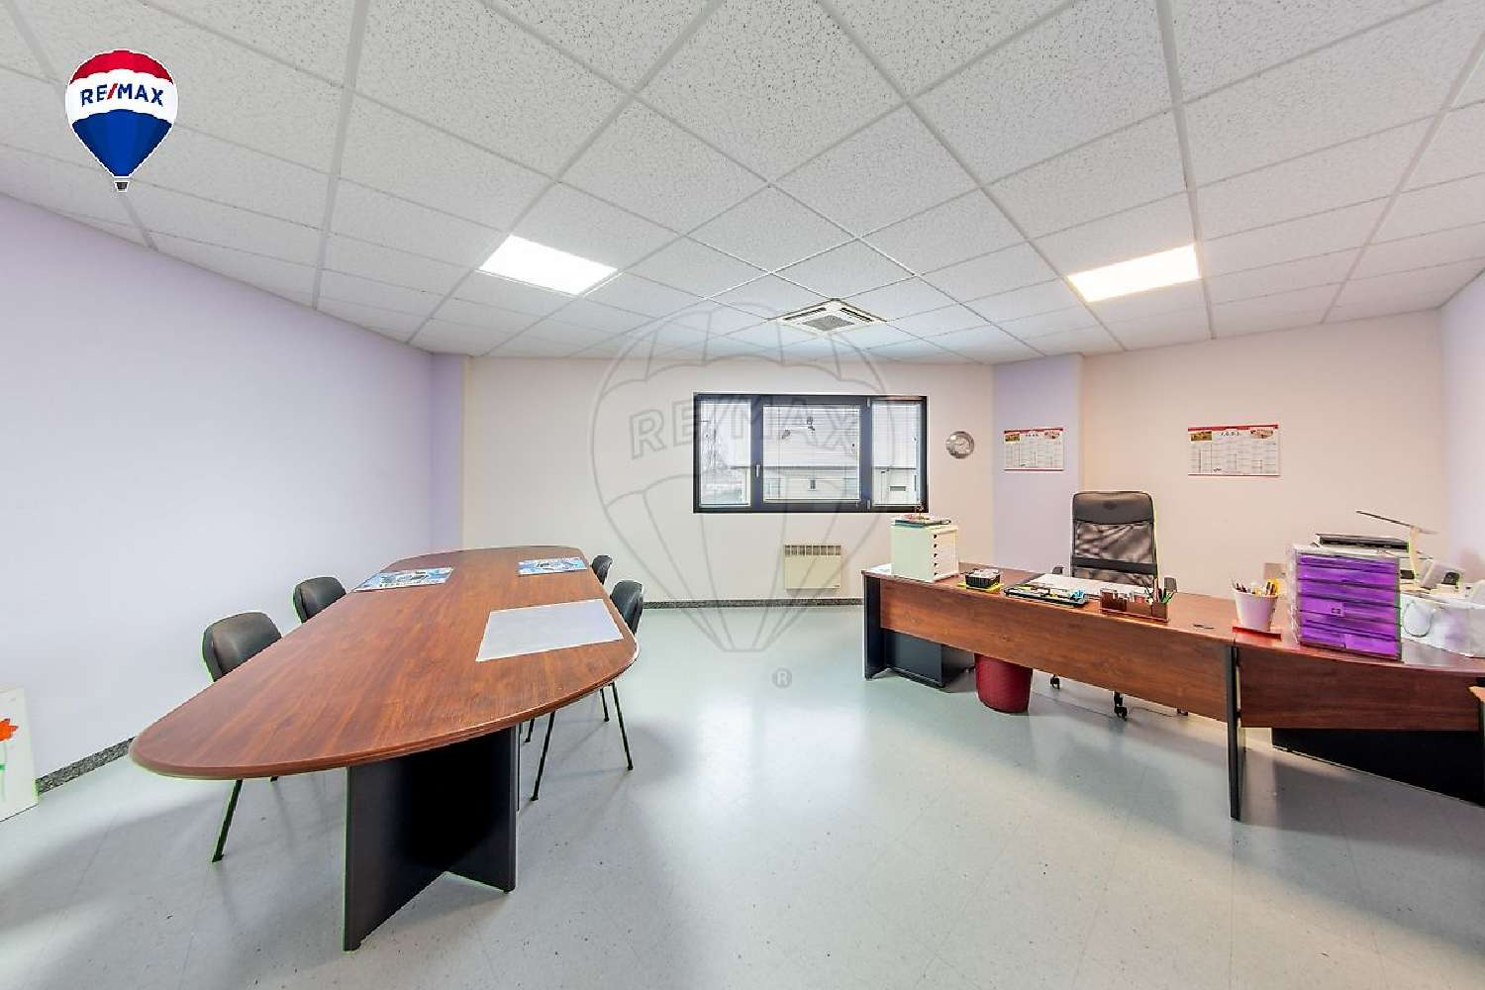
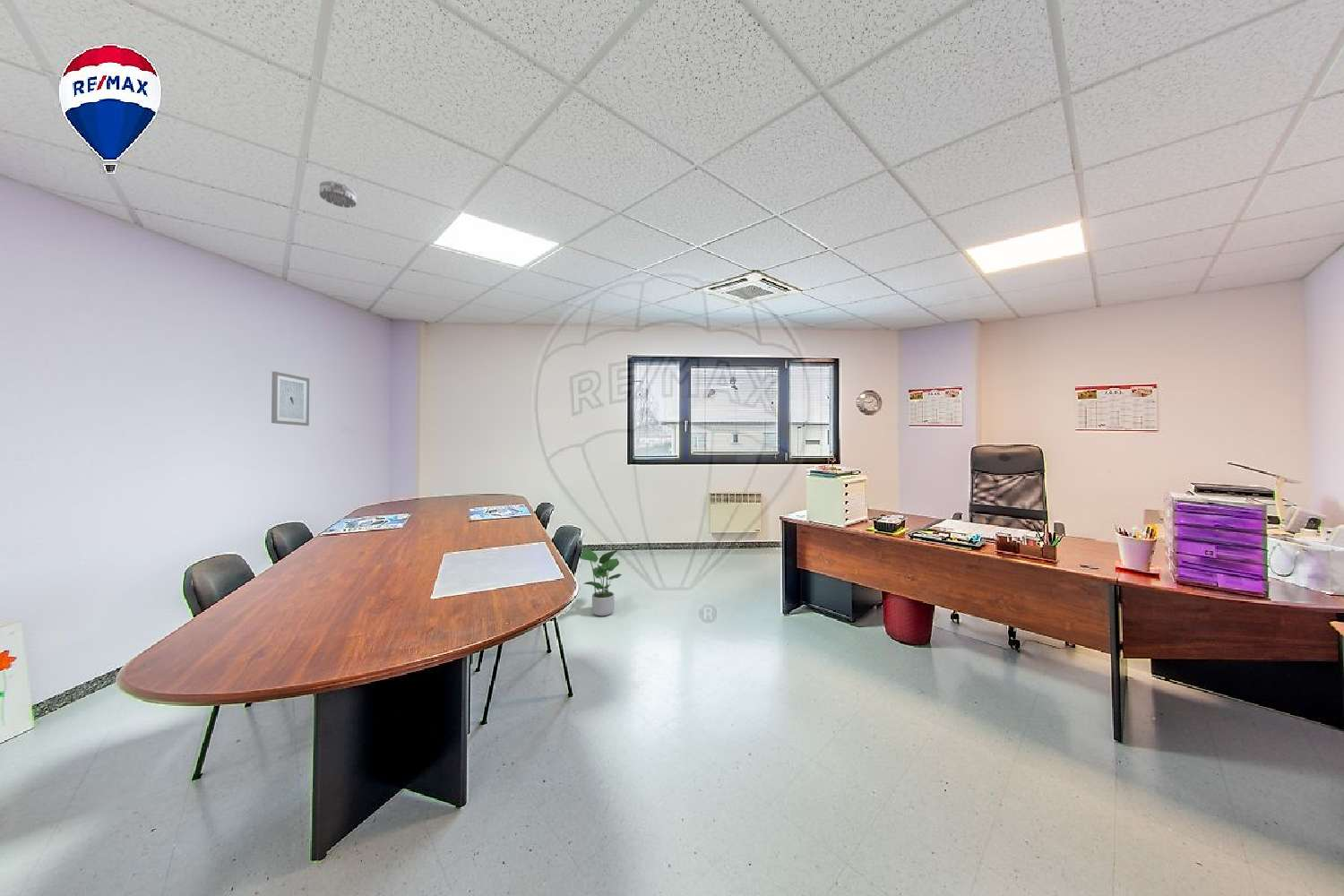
+ wall art [271,371,310,426]
+ potted plant [580,547,623,616]
+ smoke detector [318,180,358,209]
